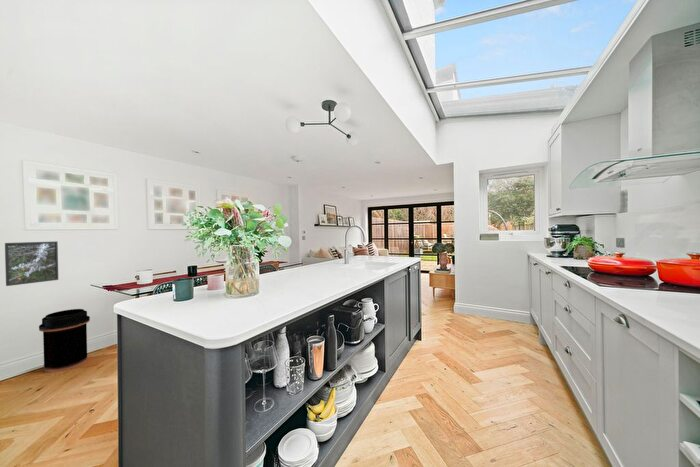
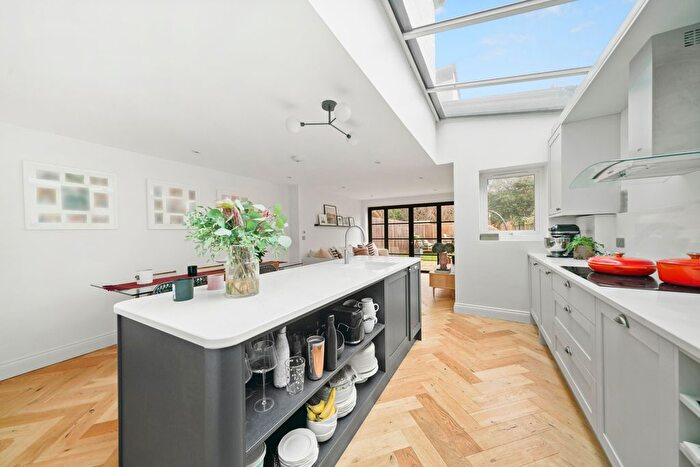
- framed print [4,240,59,287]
- trash can [38,308,91,373]
